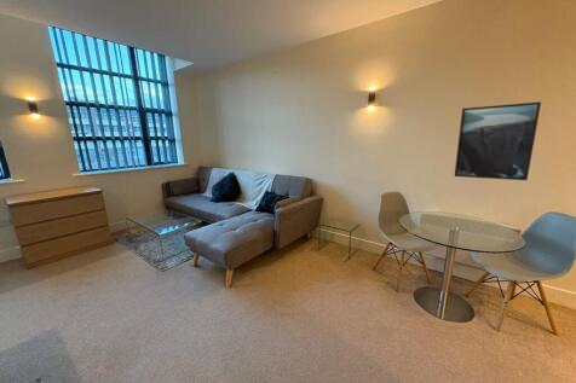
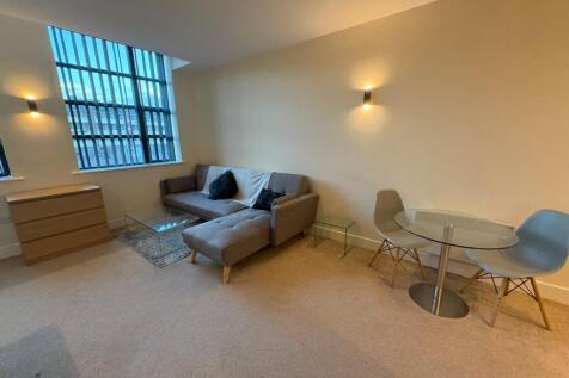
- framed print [454,101,542,181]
